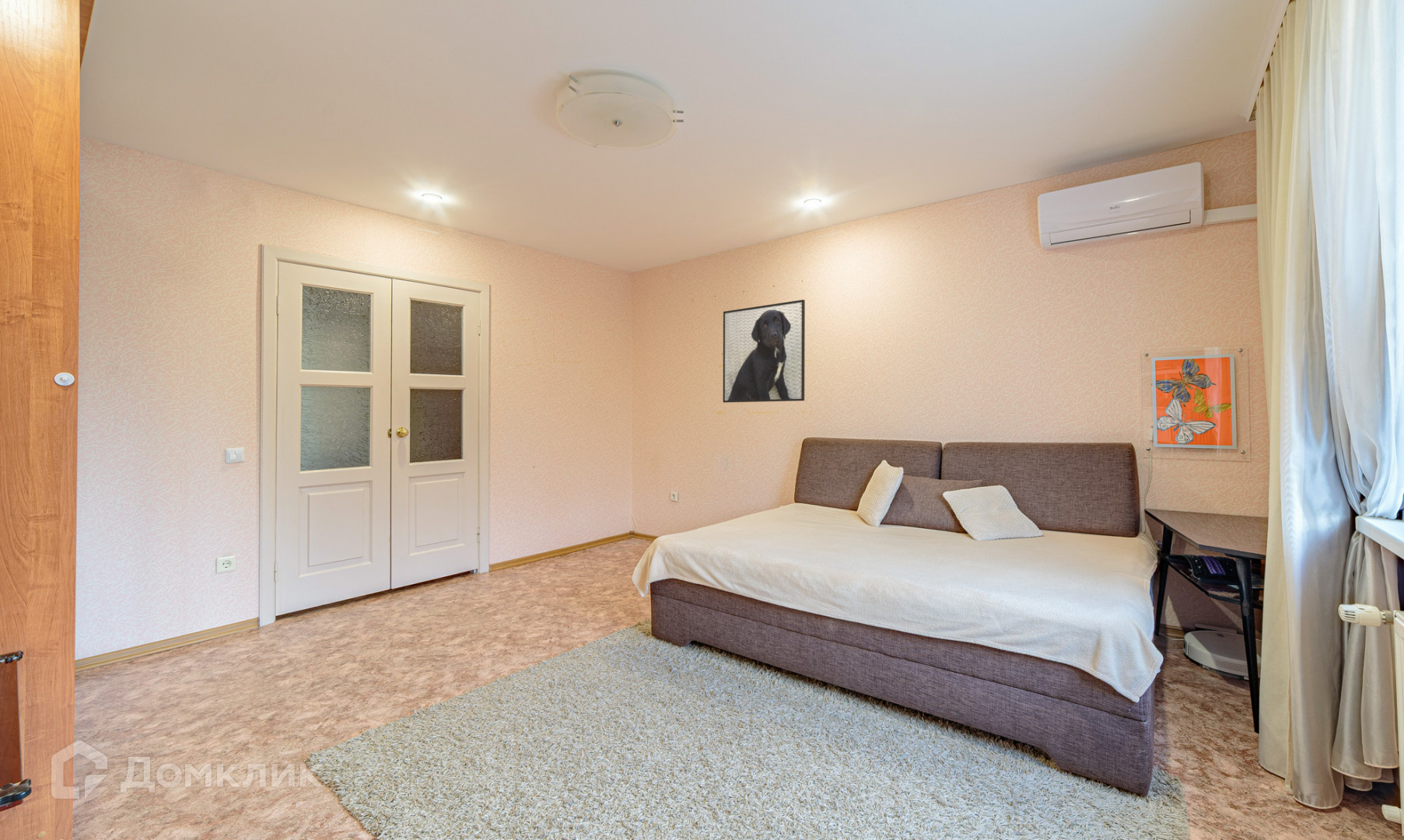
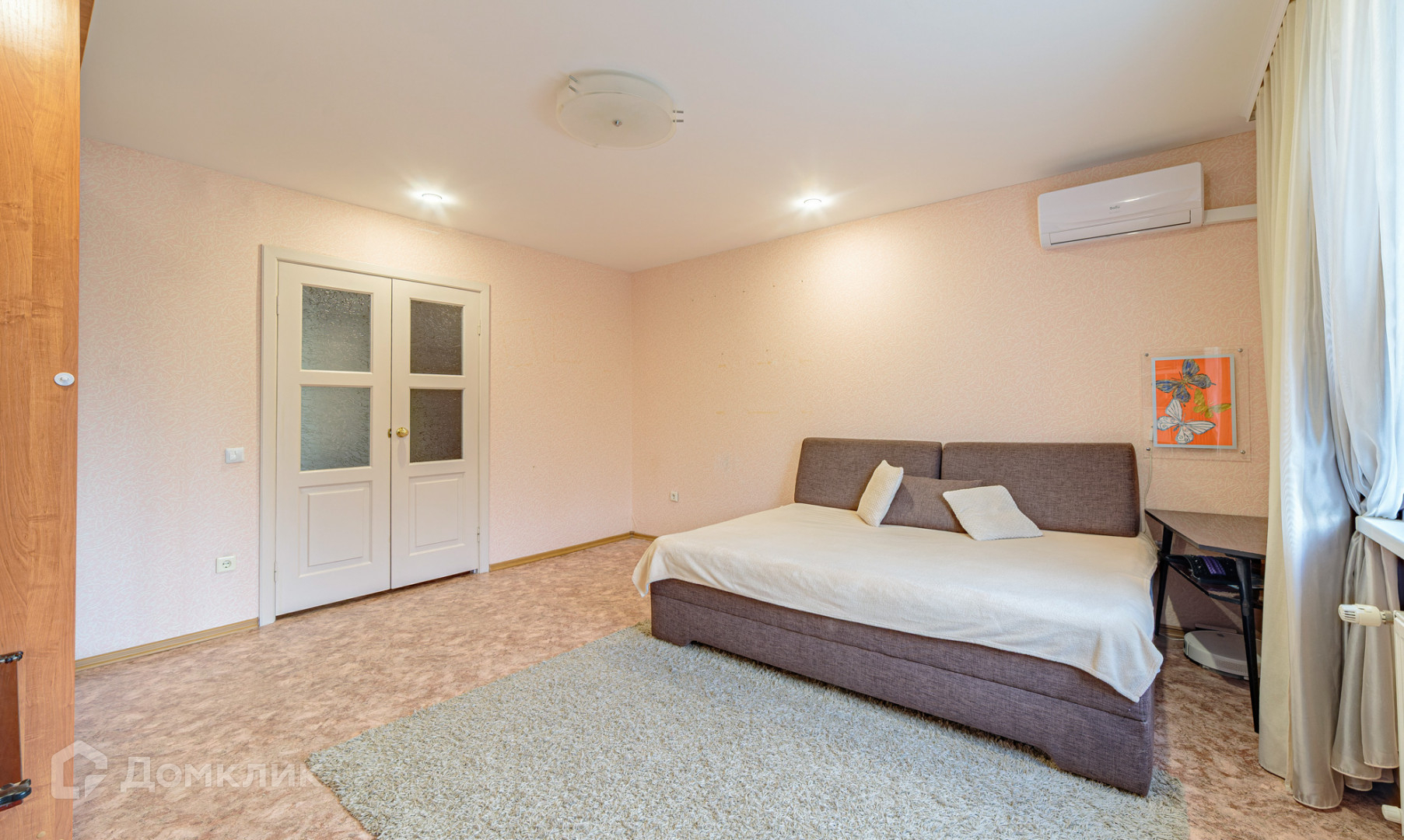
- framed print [723,299,806,404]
